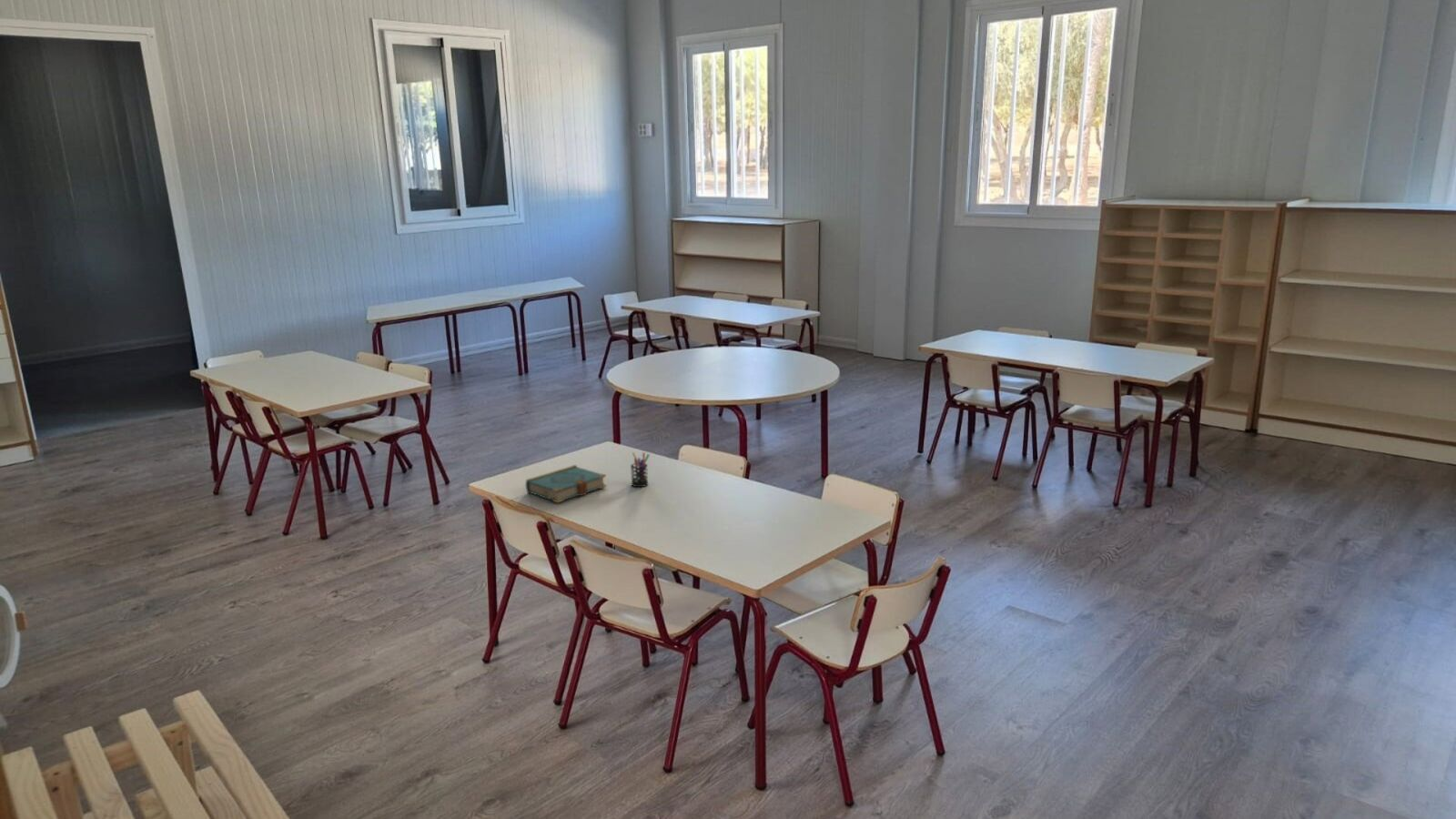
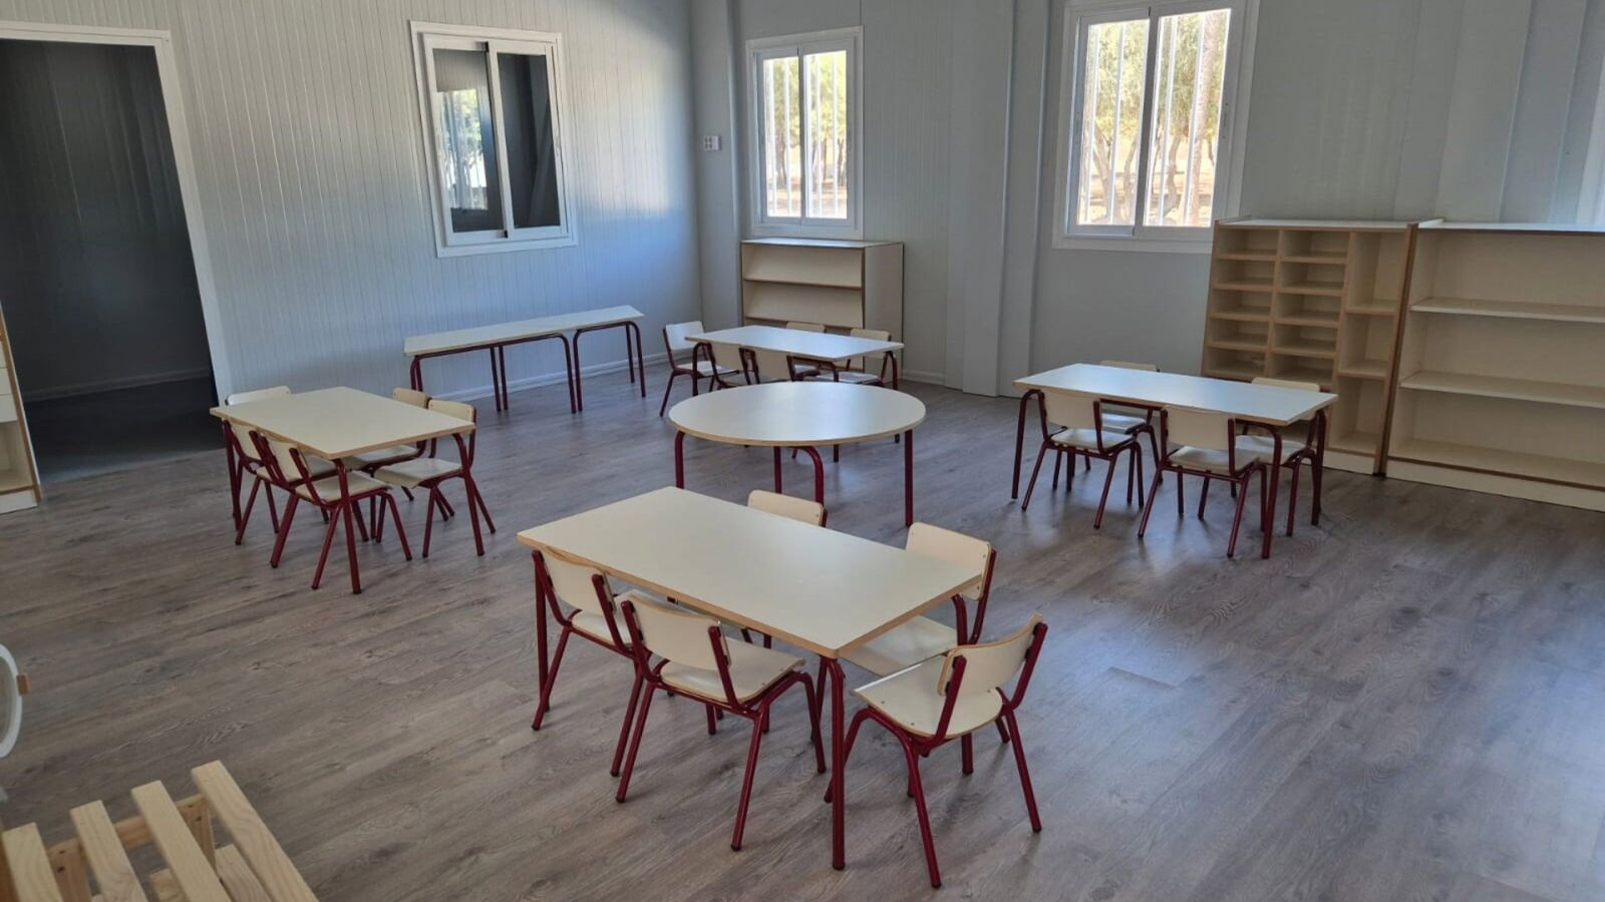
- pen holder [630,451,651,488]
- book [525,464,608,504]
